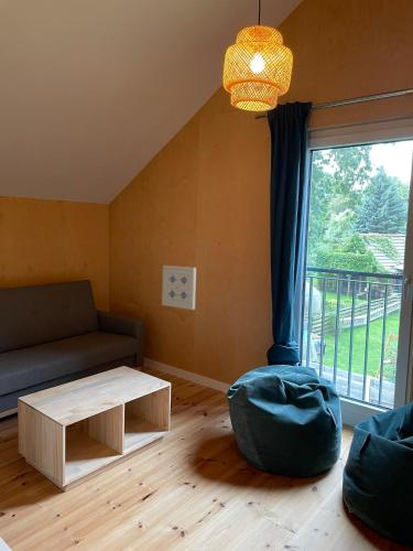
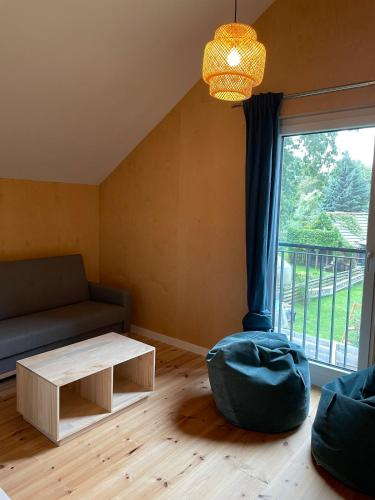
- wall art [161,264,197,311]
